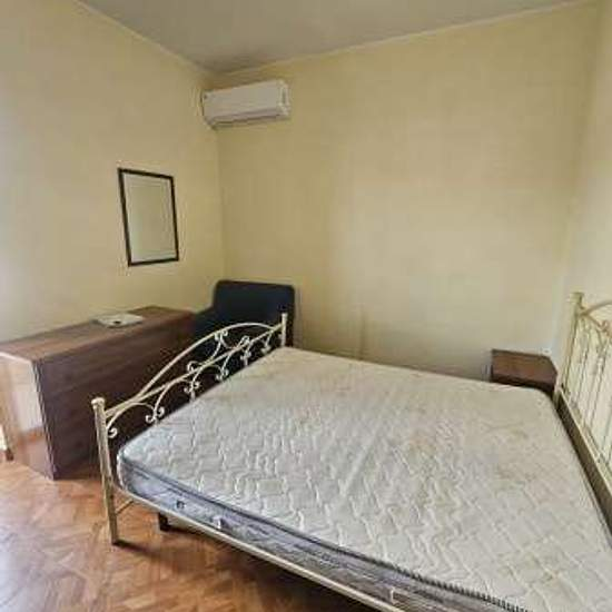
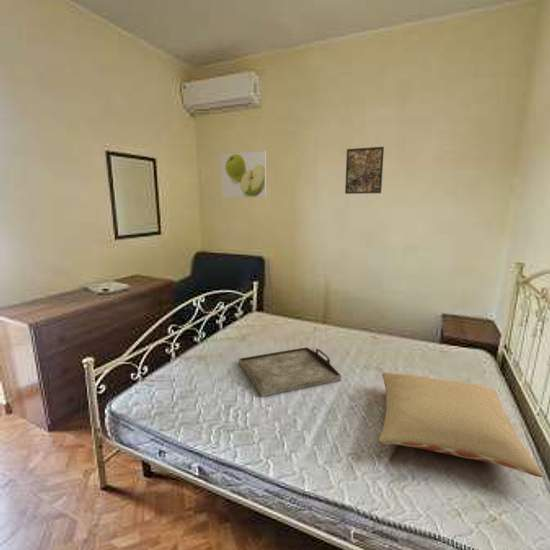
+ serving tray [238,346,342,398]
+ pillow [378,371,544,478]
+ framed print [344,146,385,195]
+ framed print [220,150,268,198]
